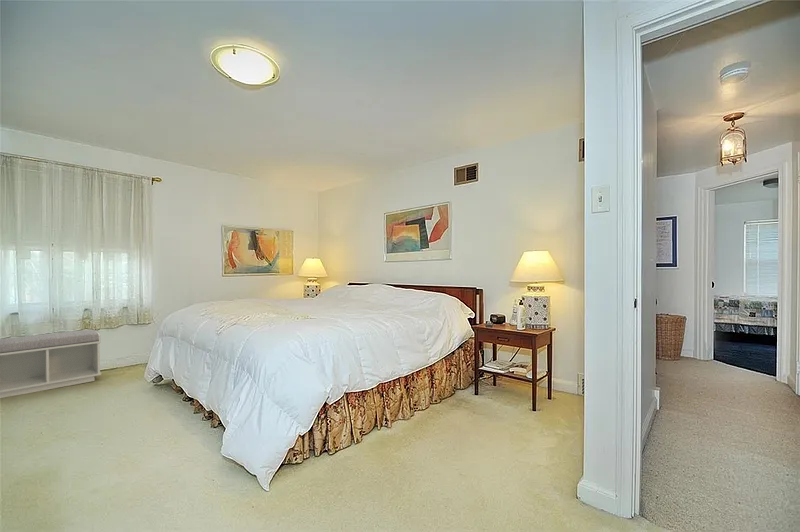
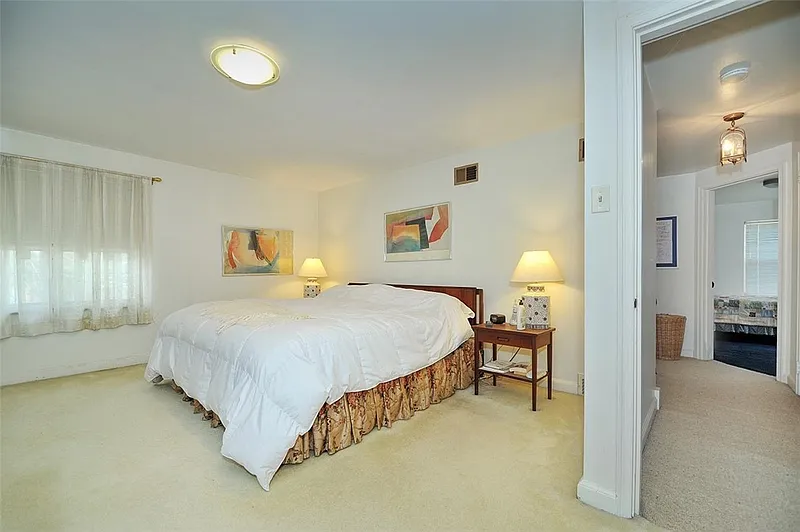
- bench [0,329,102,399]
